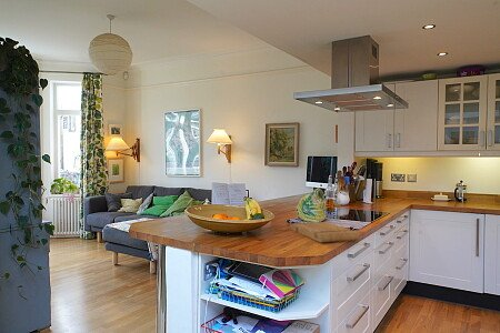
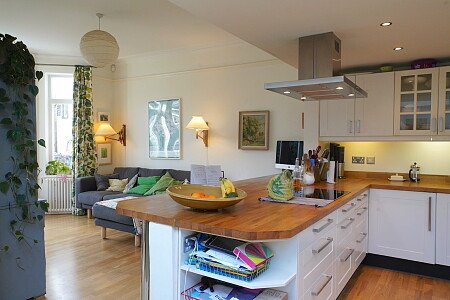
- cutting board [291,221,361,244]
